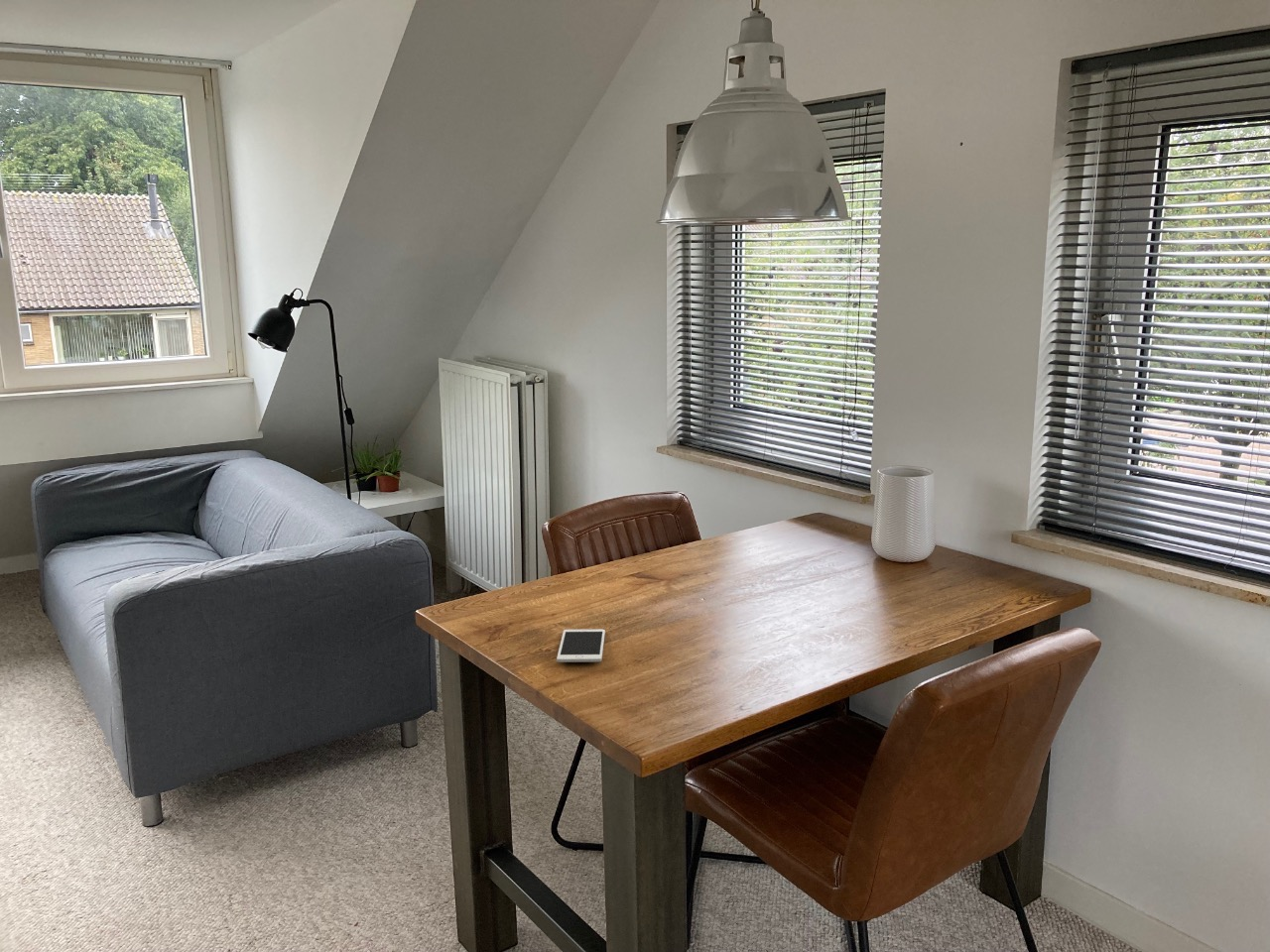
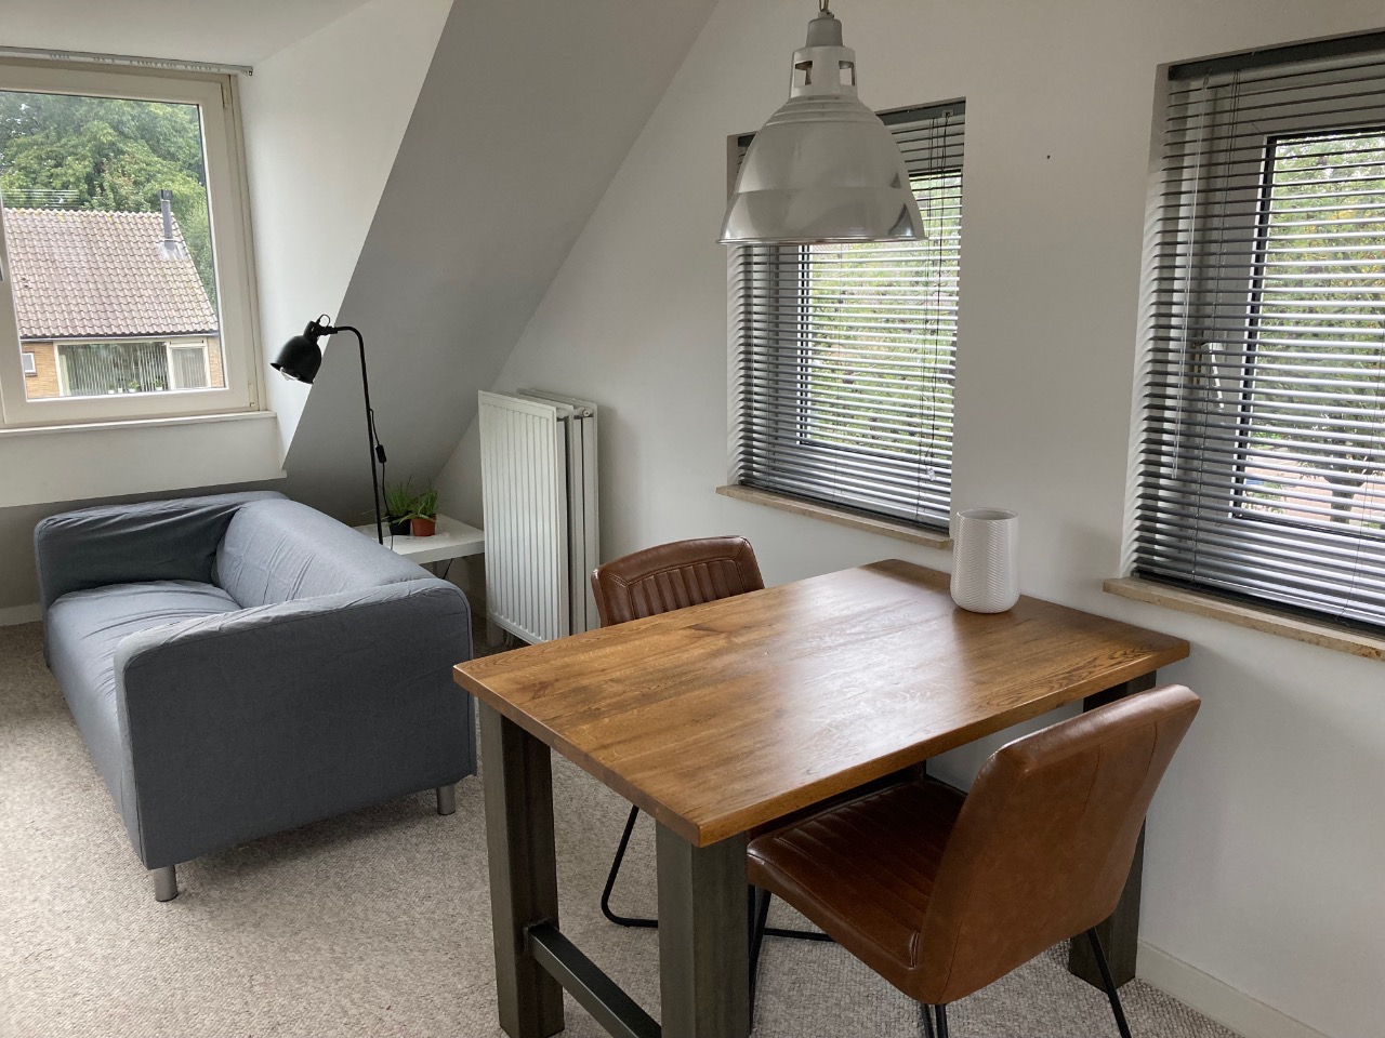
- cell phone [556,629,606,663]
